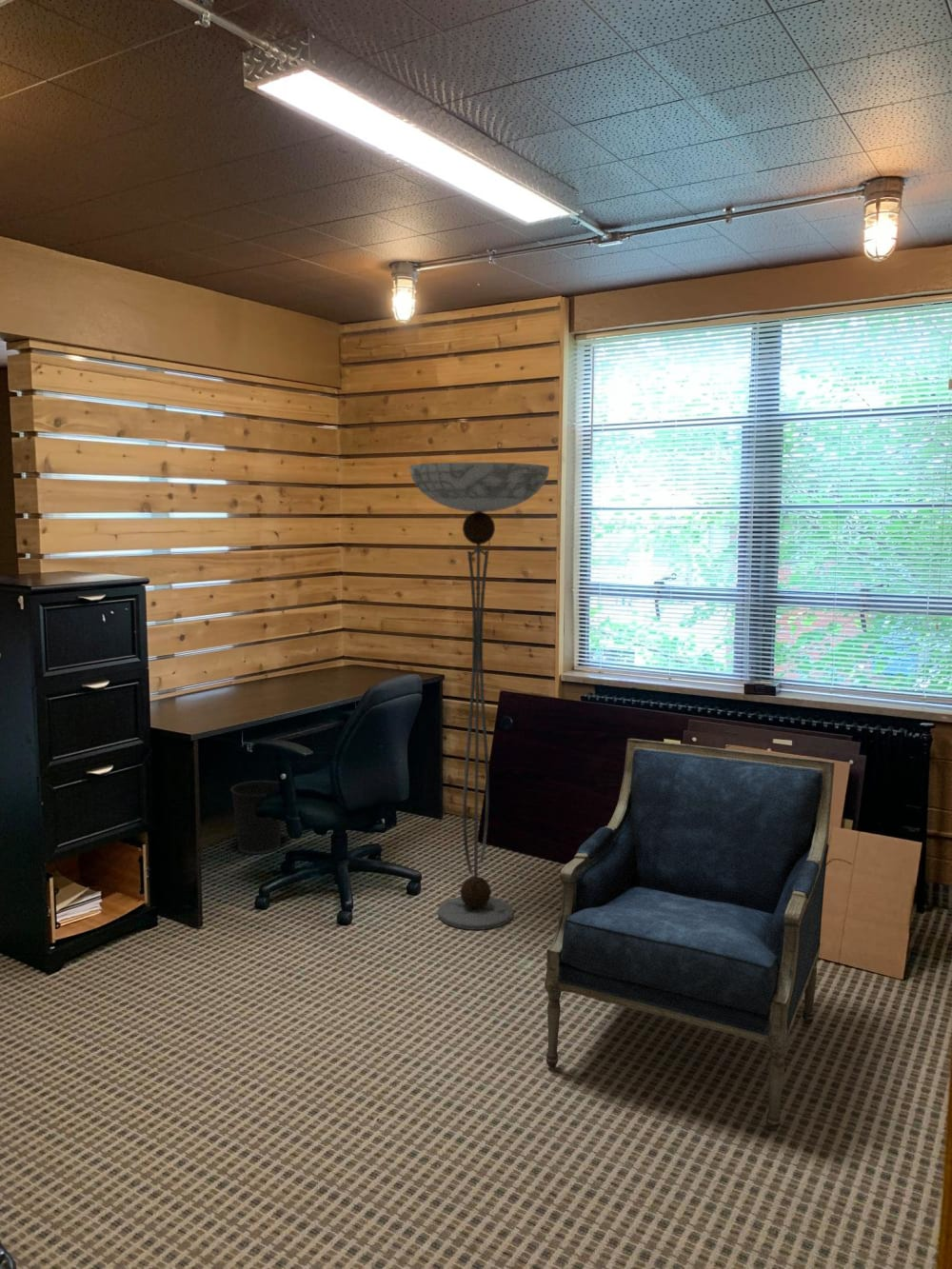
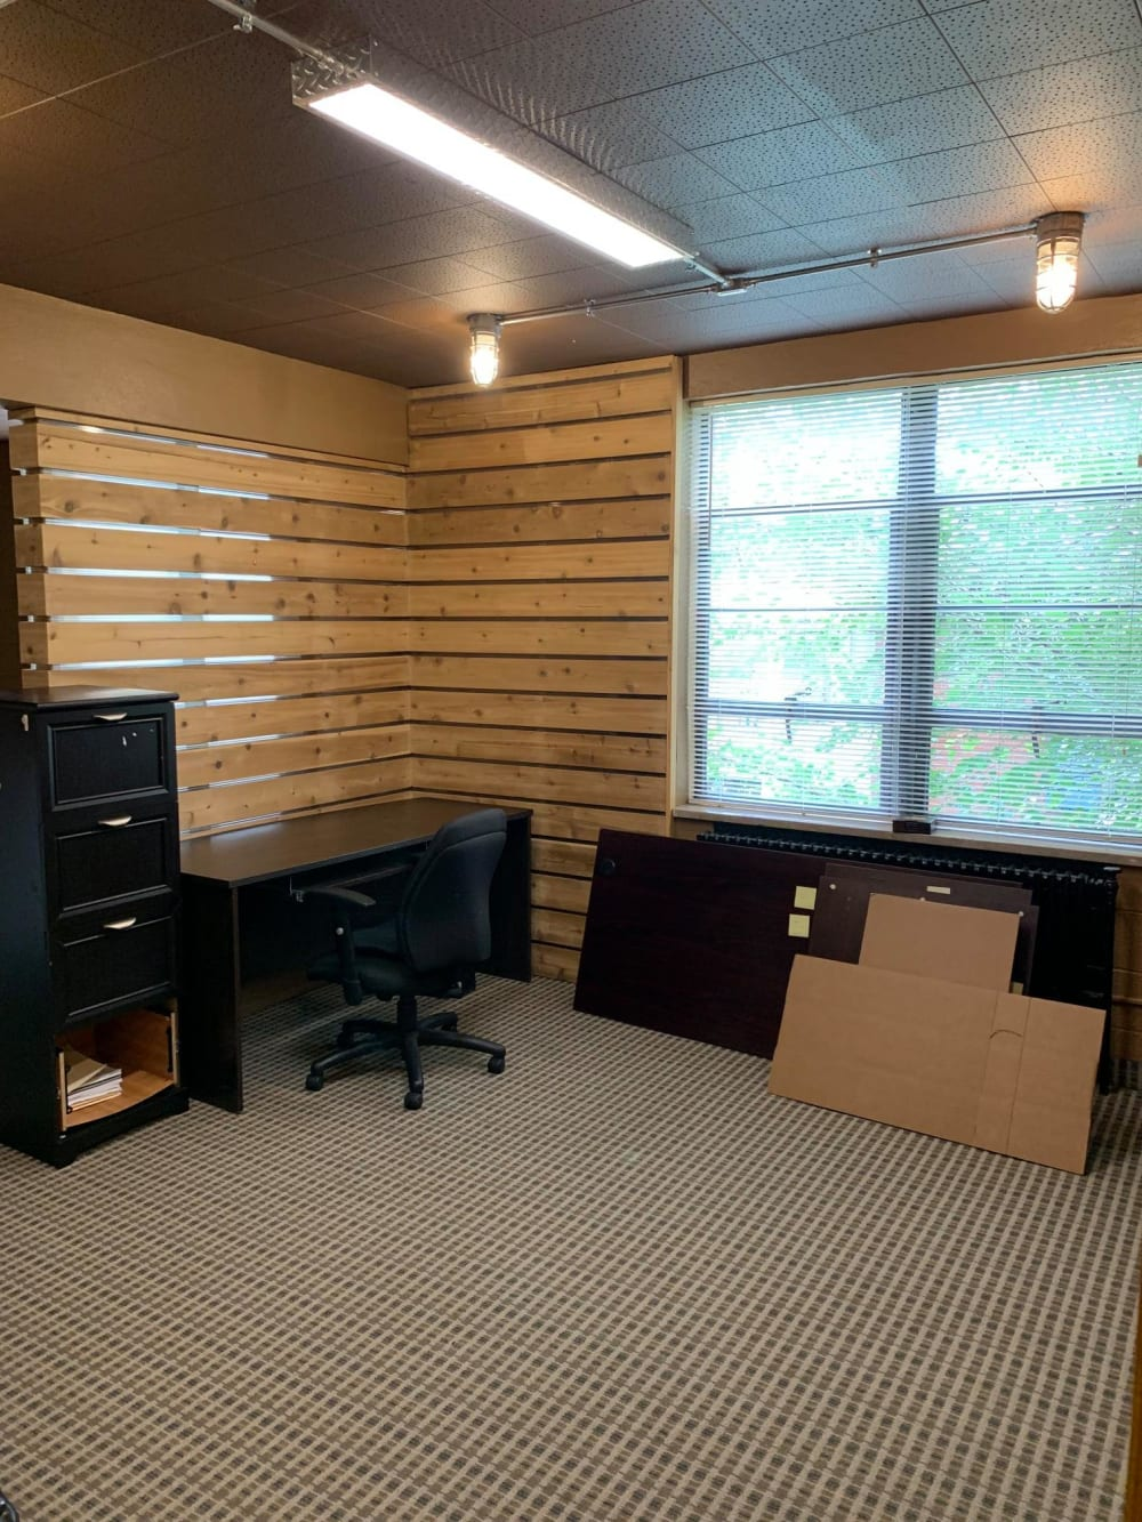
- wastebasket [229,780,283,855]
- floor lamp [408,462,550,931]
- armchair [544,738,836,1132]
